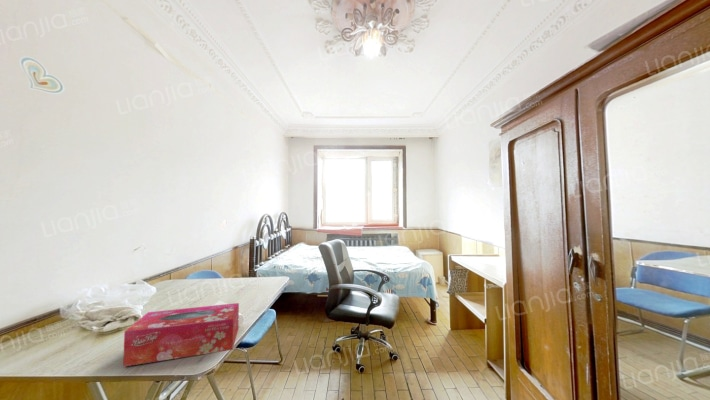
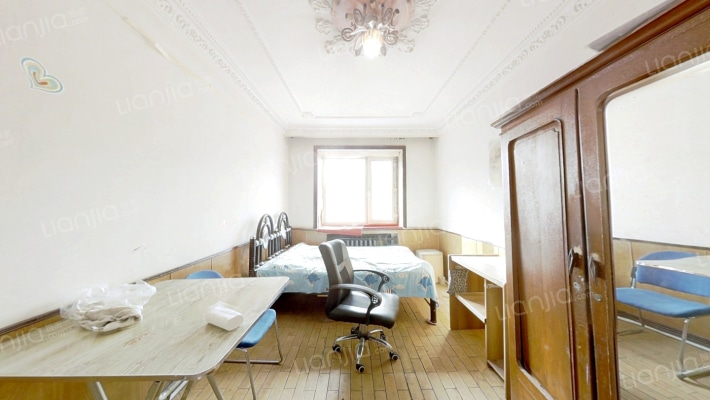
- tissue box [122,302,240,367]
